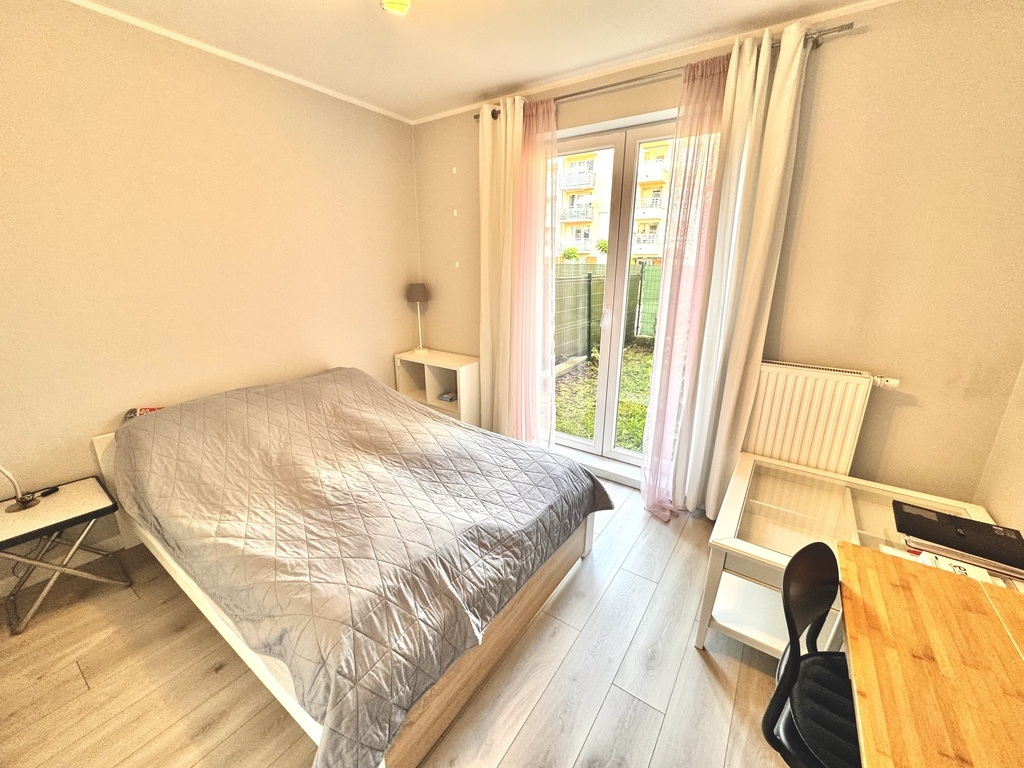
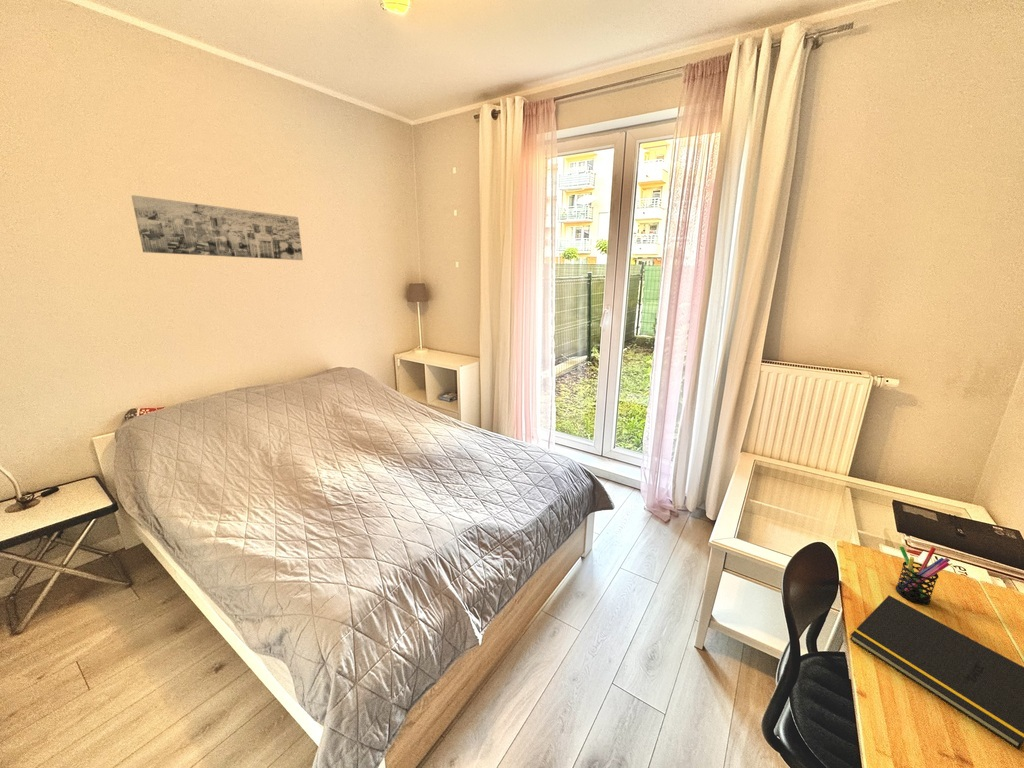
+ pen holder [894,546,951,605]
+ notepad [849,595,1024,750]
+ wall art [130,194,304,261]
